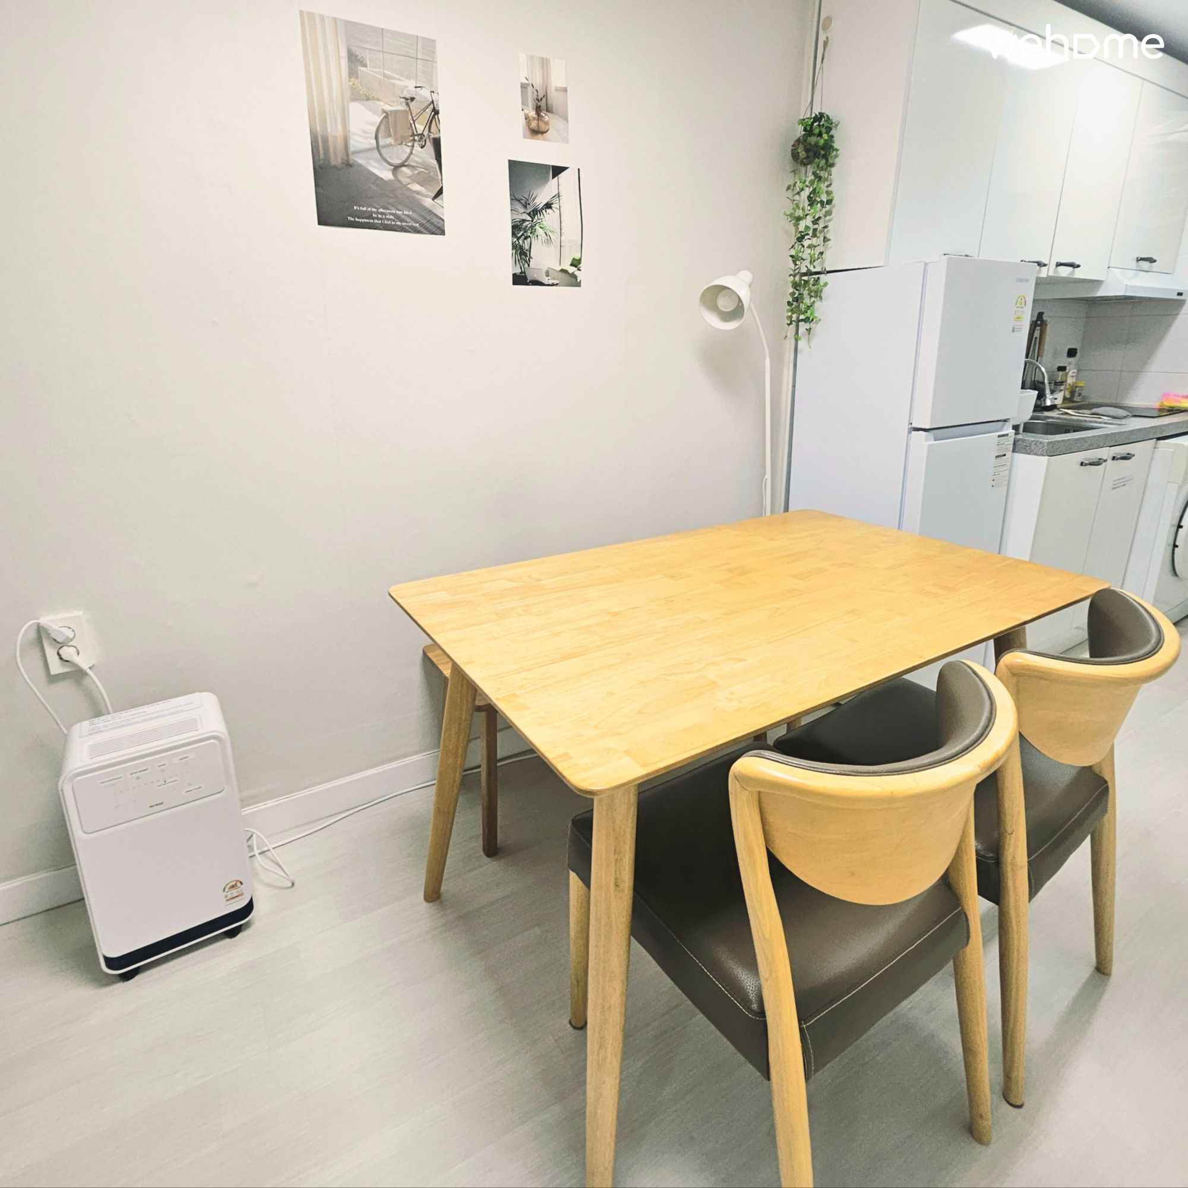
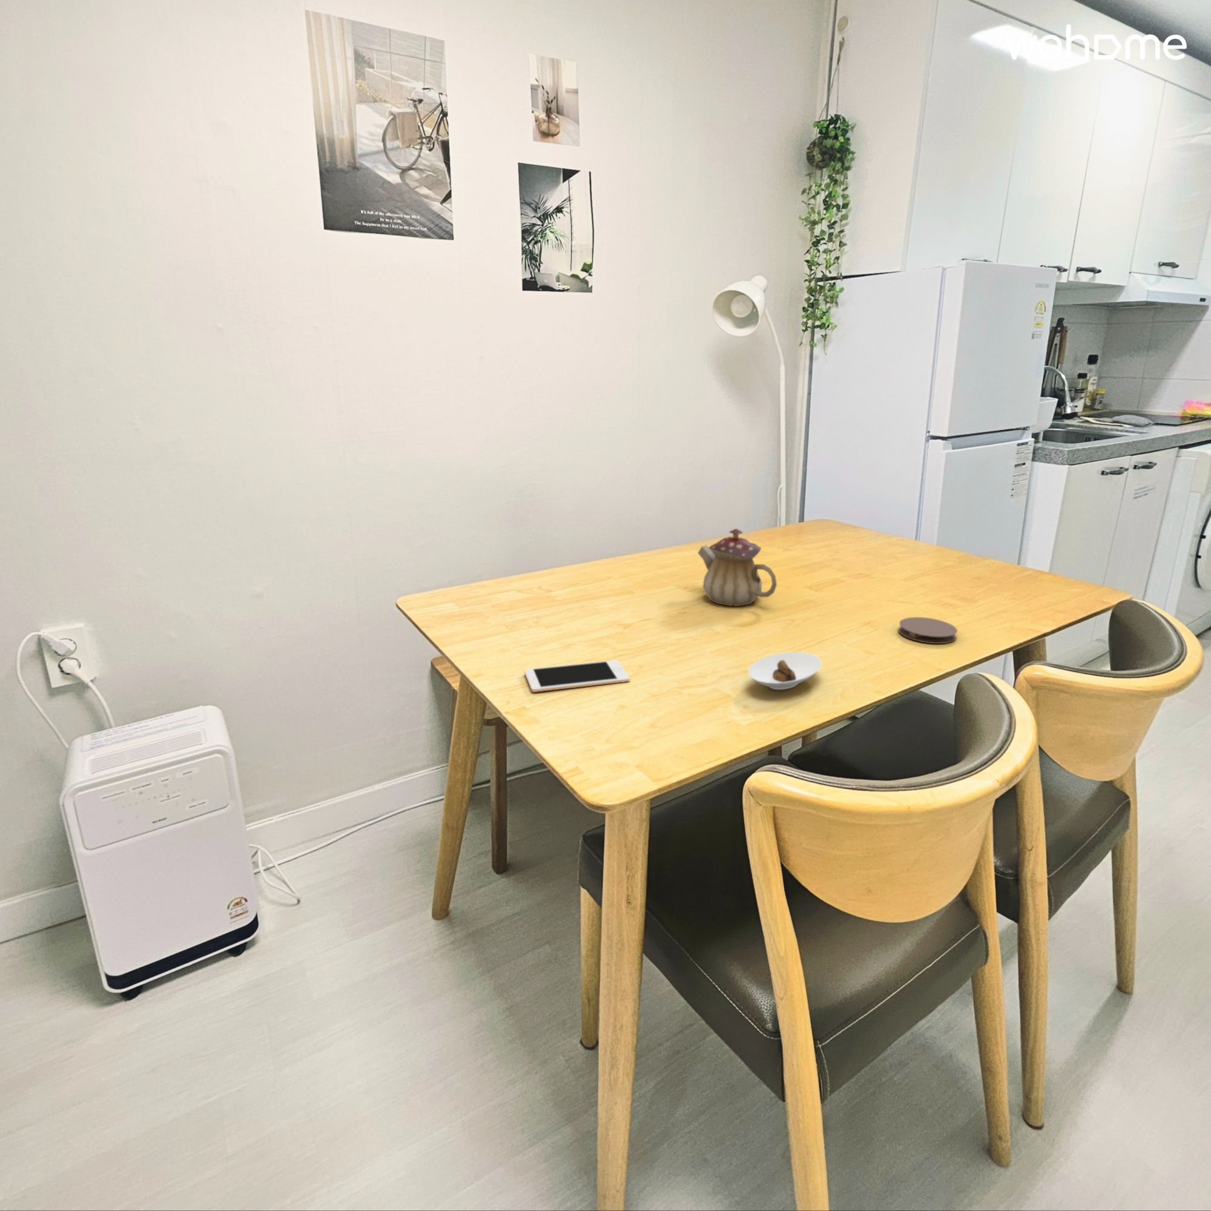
+ saucer [747,651,822,690]
+ teapot [696,528,777,607]
+ cell phone [525,660,630,693]
+ coaster [898,617,958,644]
